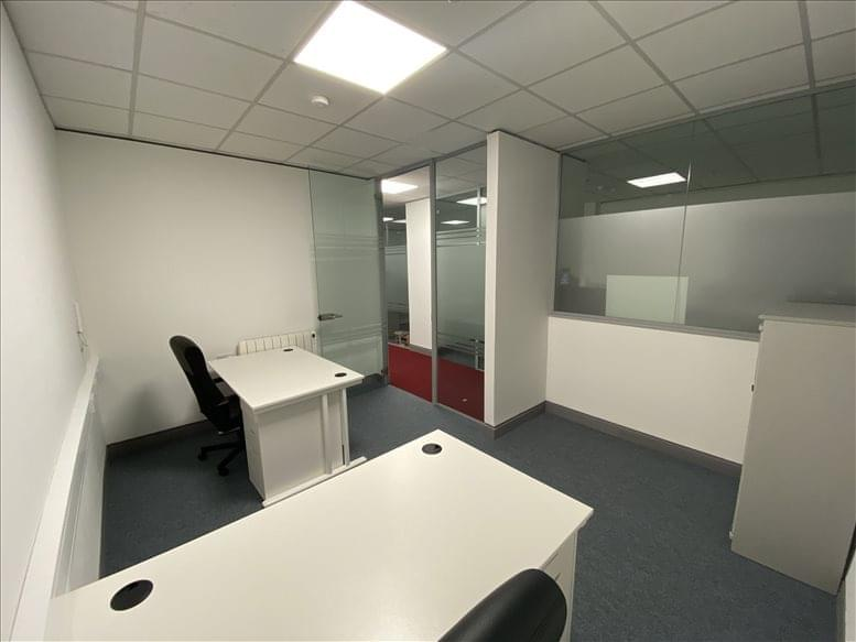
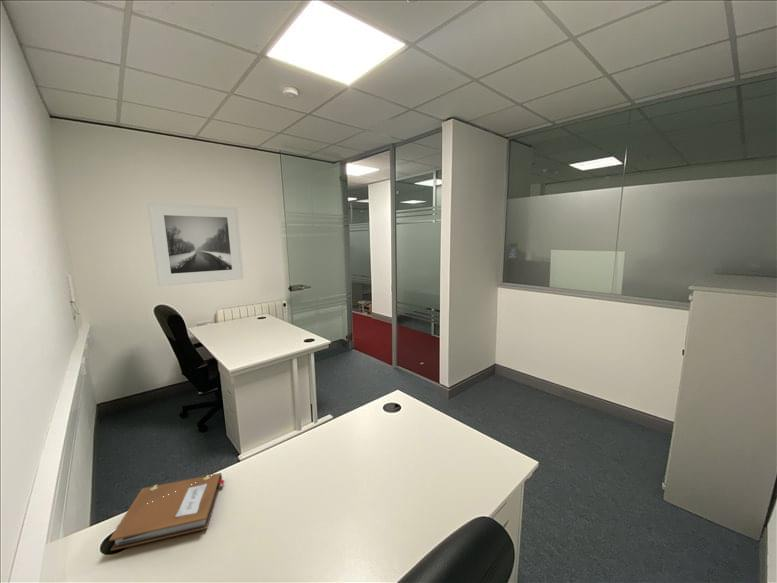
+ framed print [147,201,245,287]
+ notebook [108,472,226,552]
